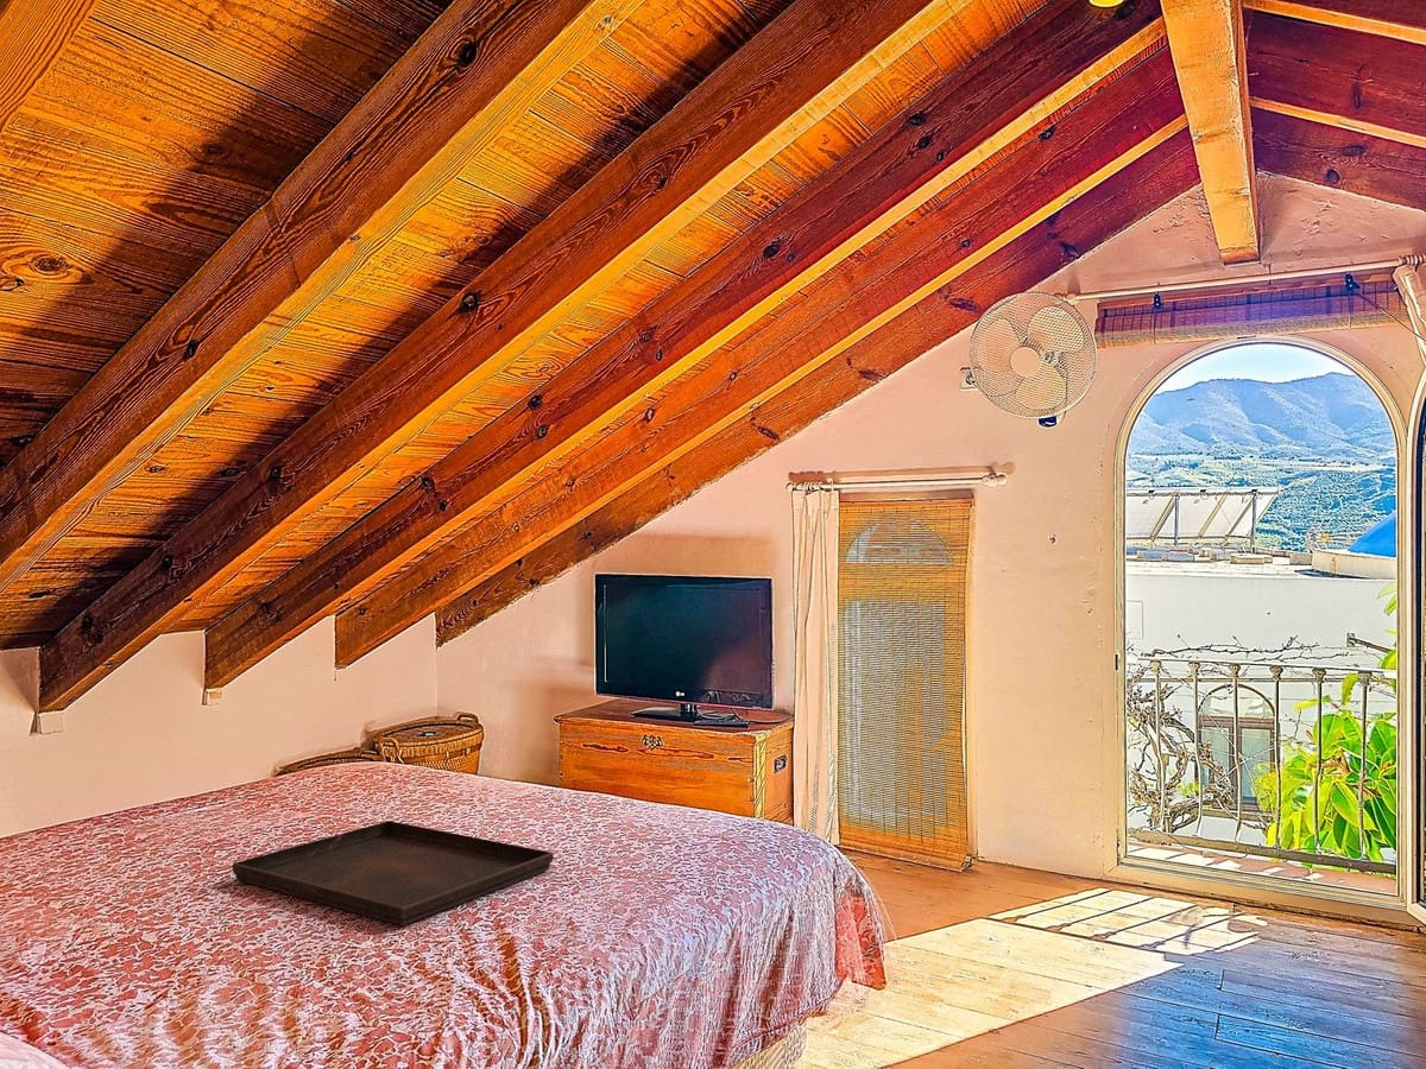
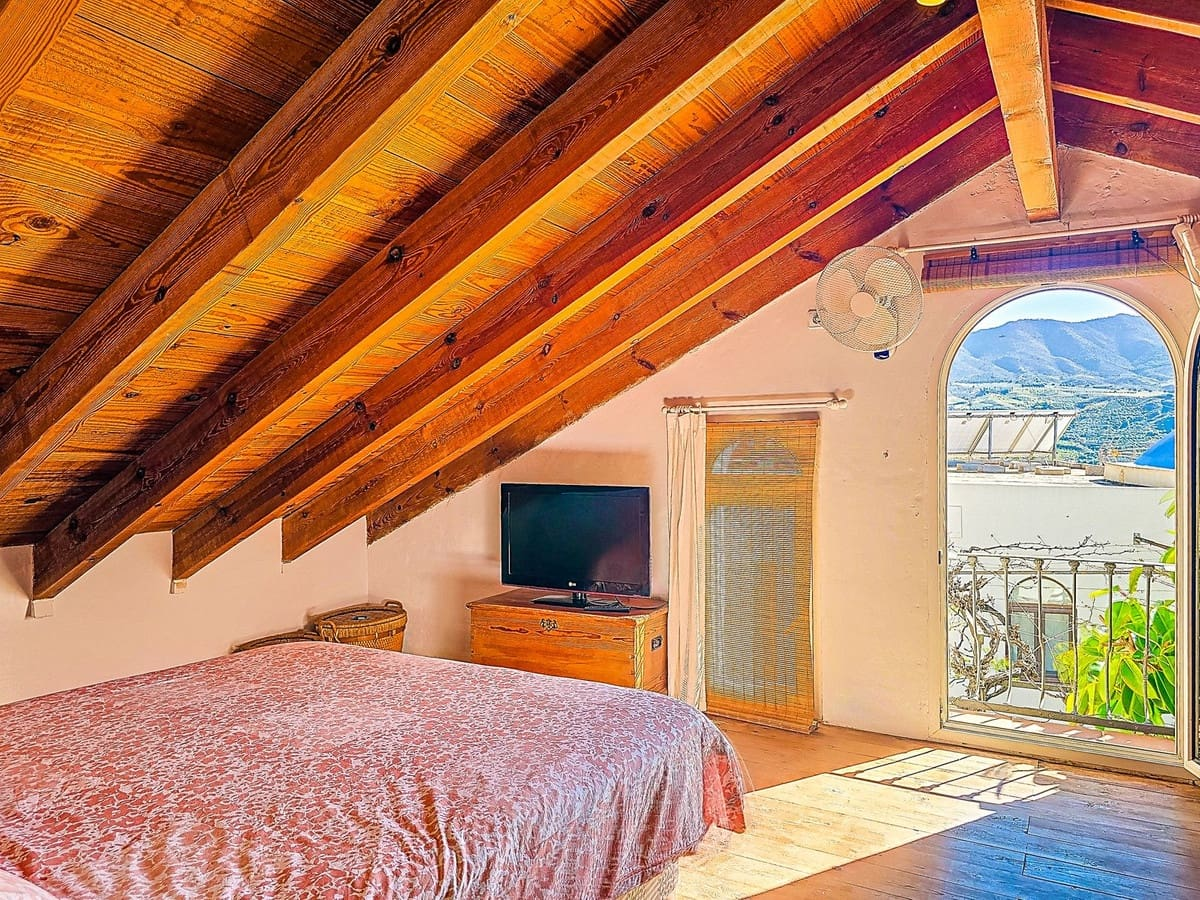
- serving tray [232,820,555,926]
